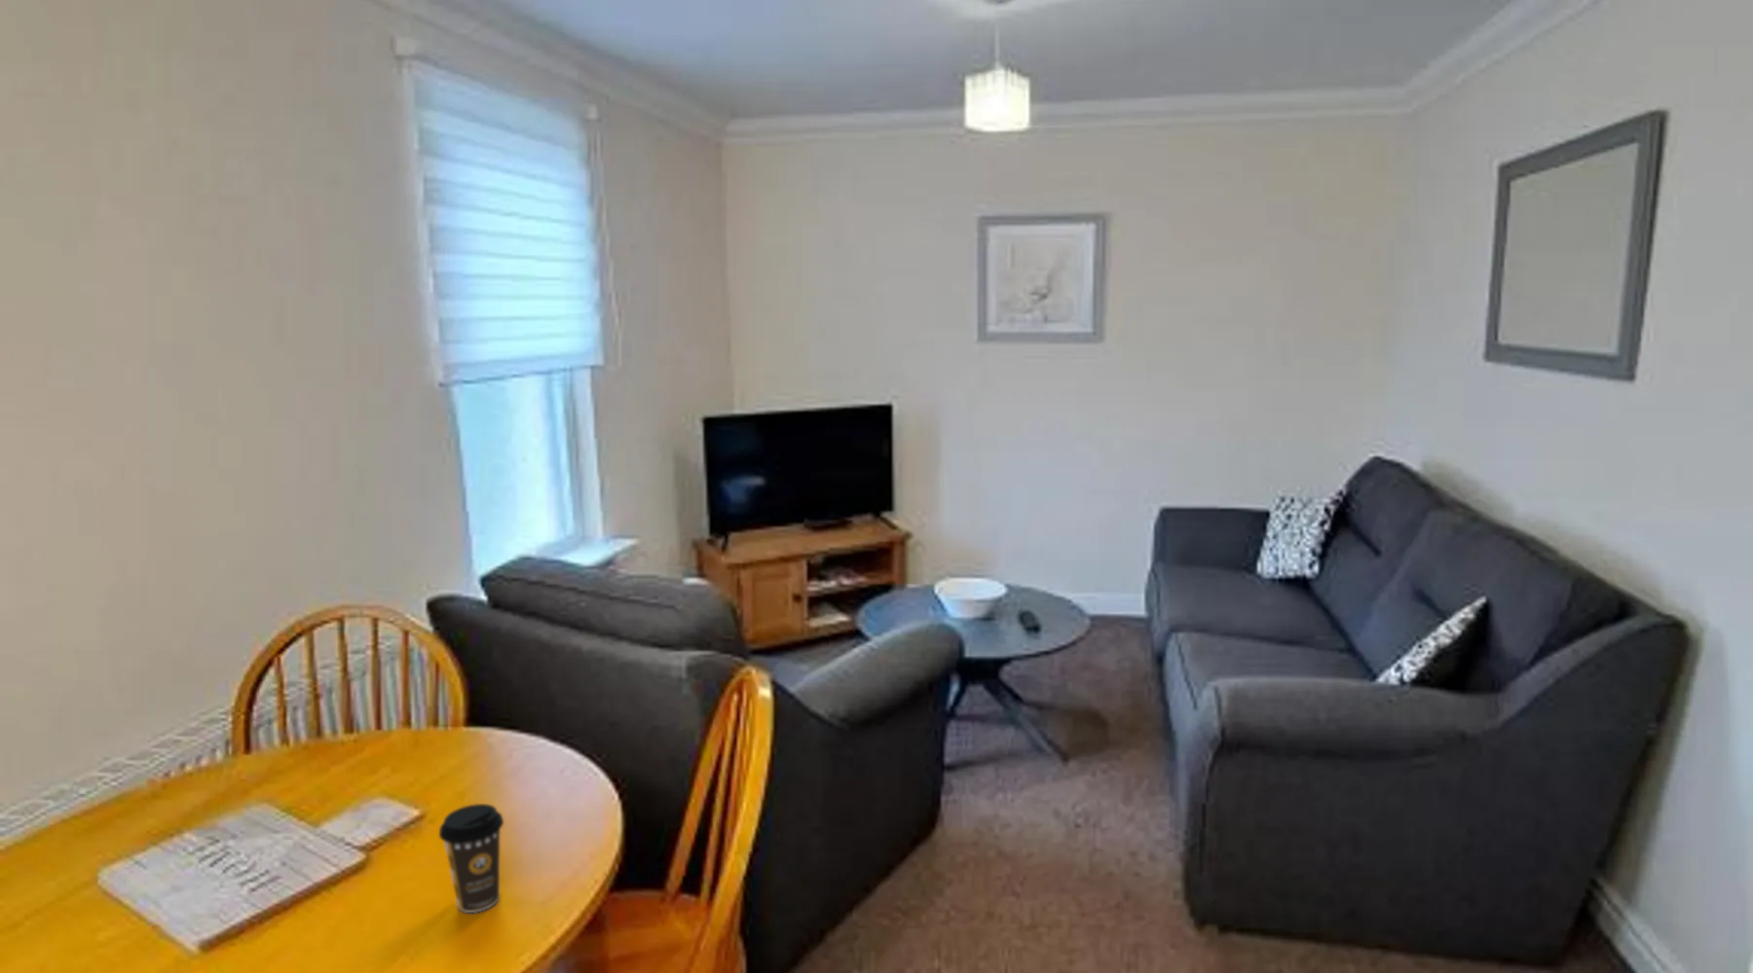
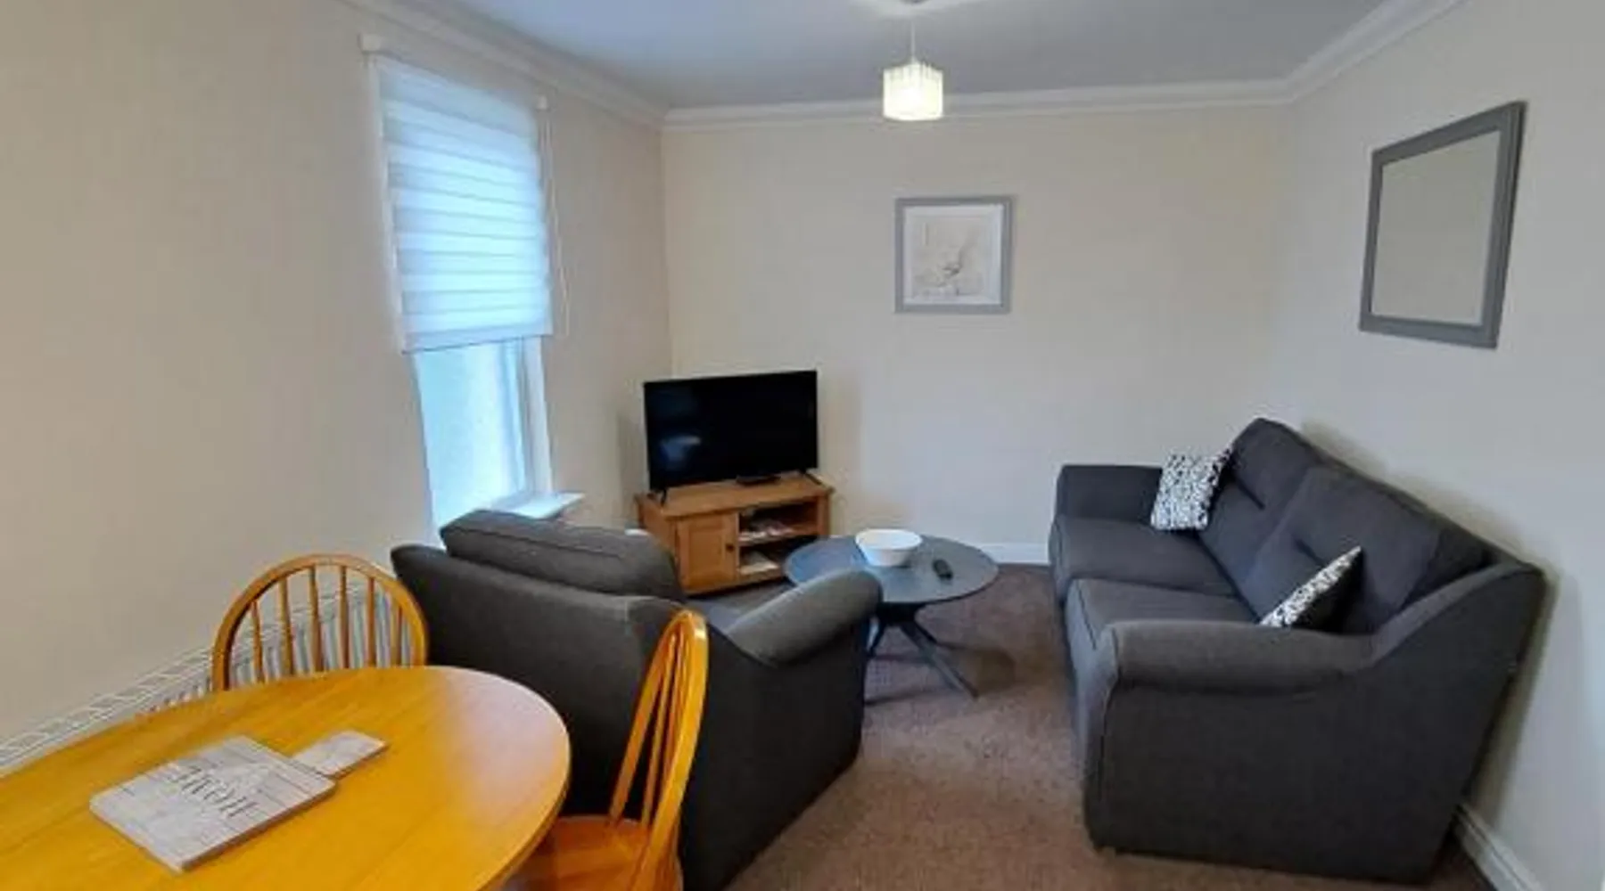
- coffee cup [438,803,505,913]
